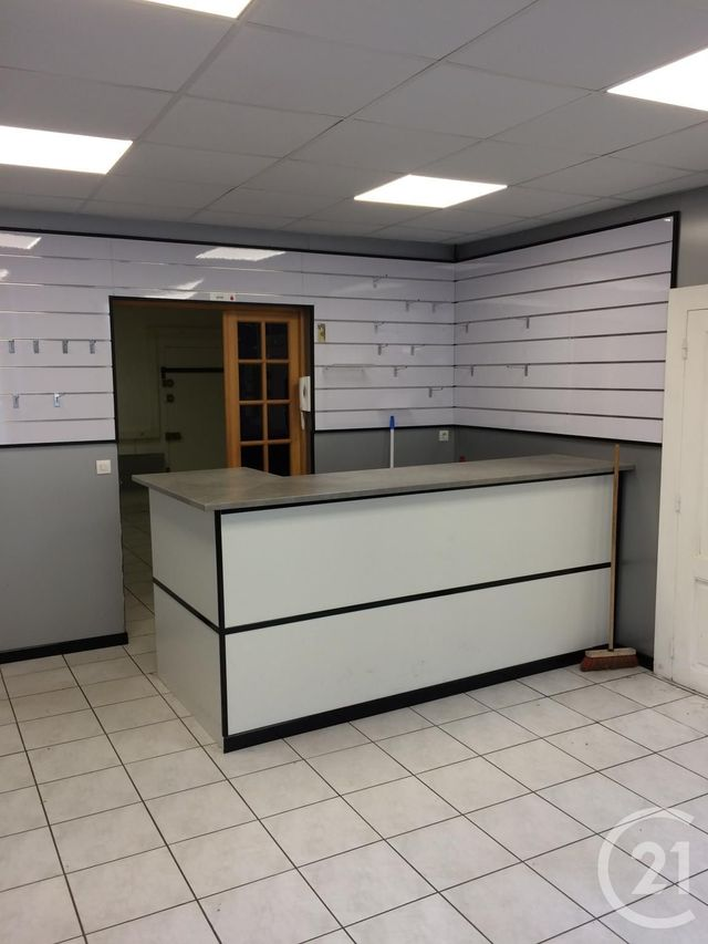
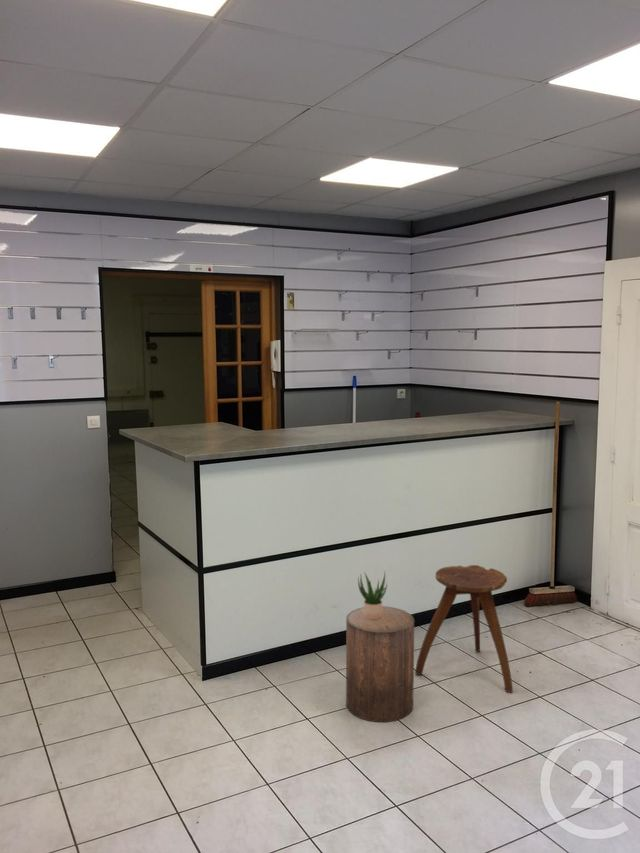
+ stool [345,605,415,723]
+ stool [414,564,514,694]
+ potted plant [357,571,388,619]
